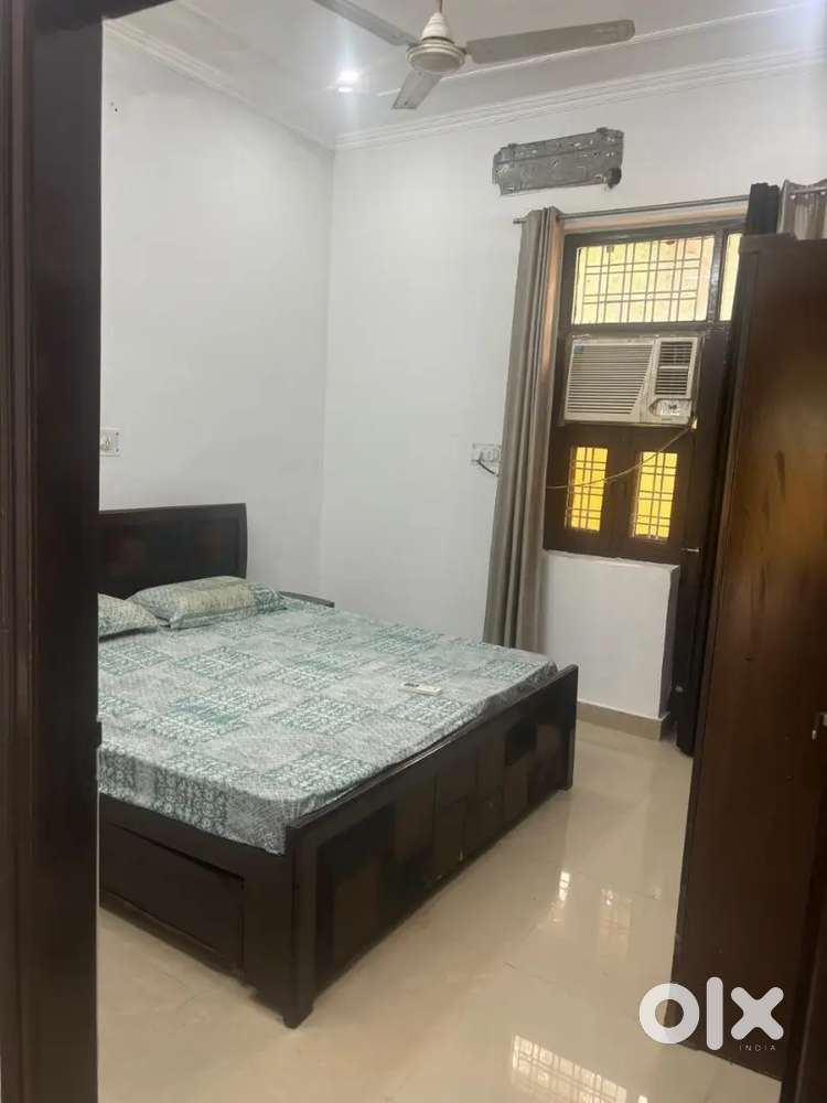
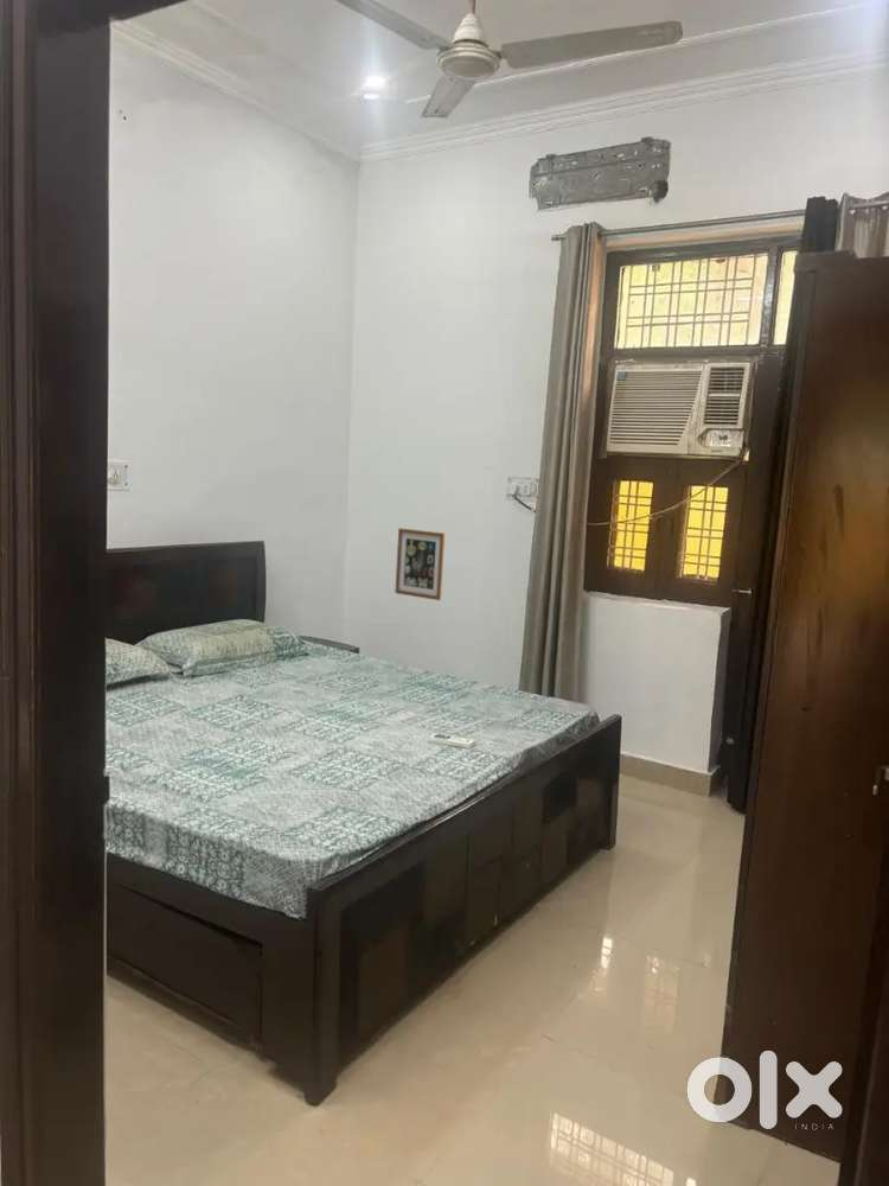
+ wall art [394,527,446,601]
